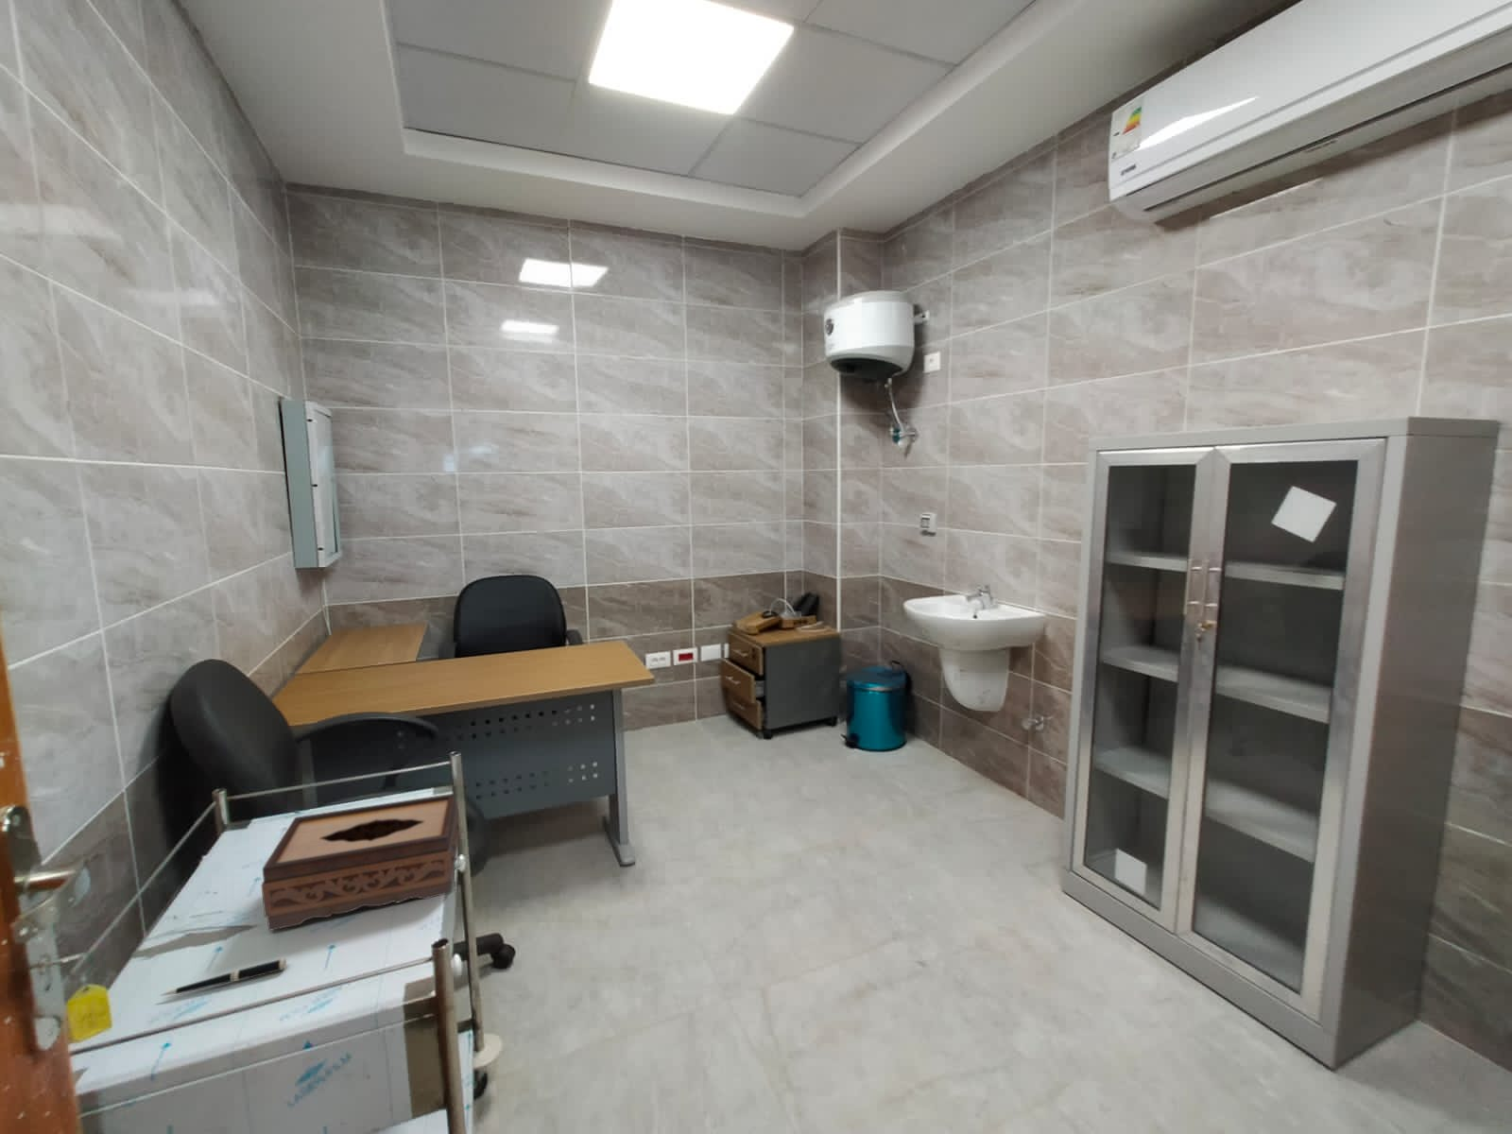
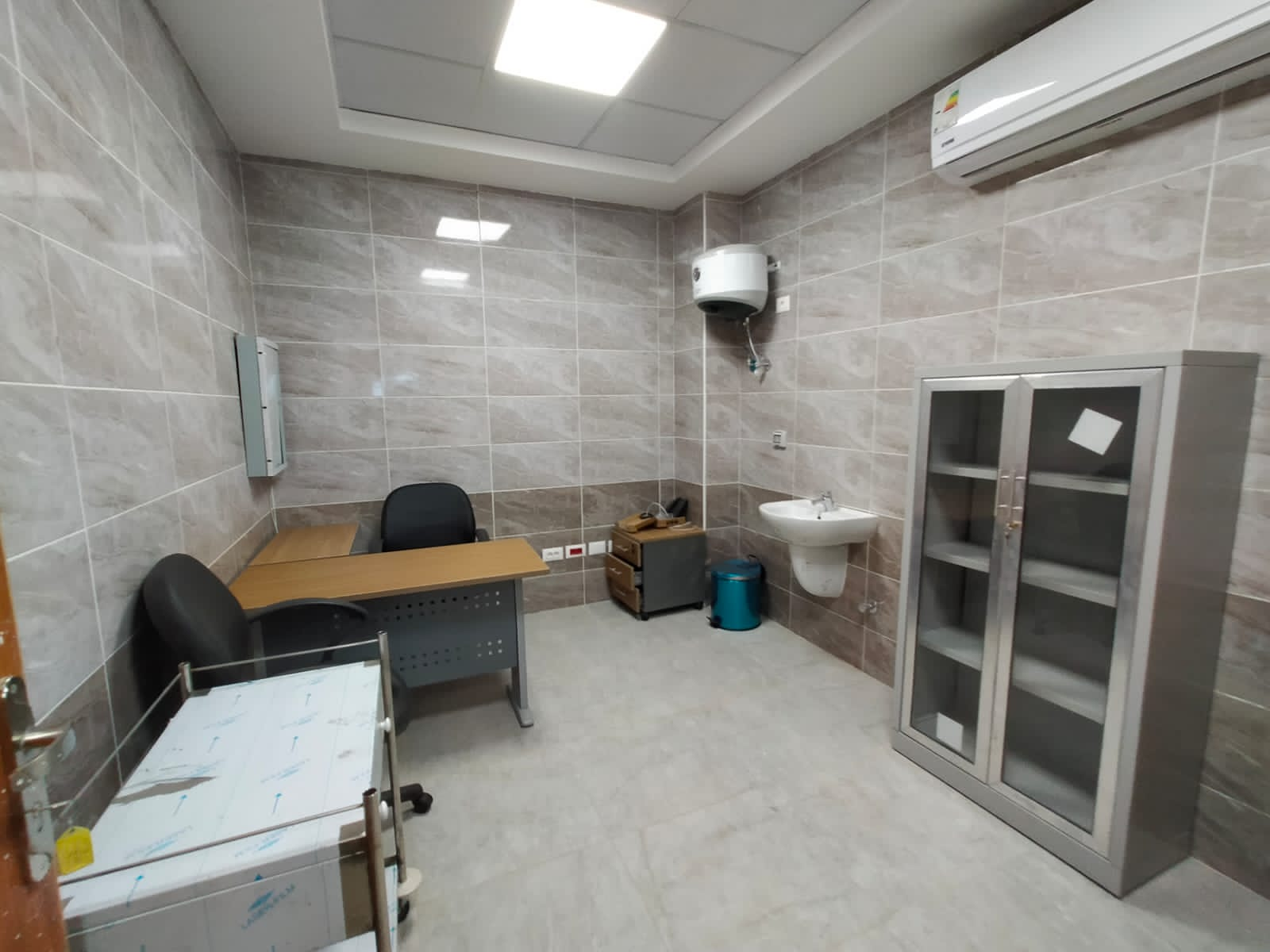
- tissue box [261,792,461,932]
- pen [158,958,287,997]
